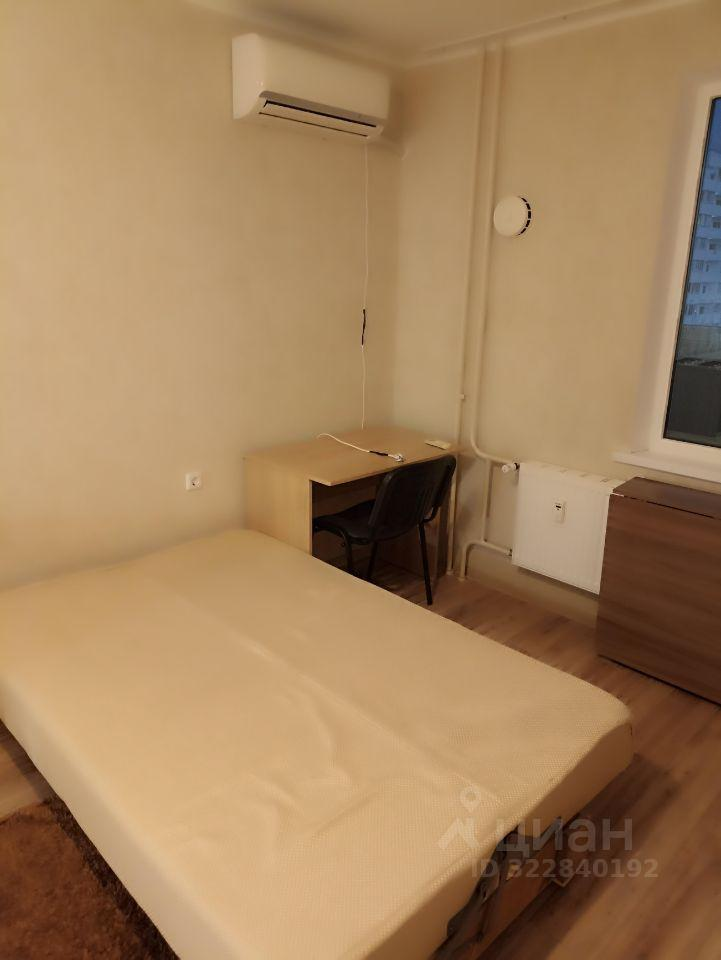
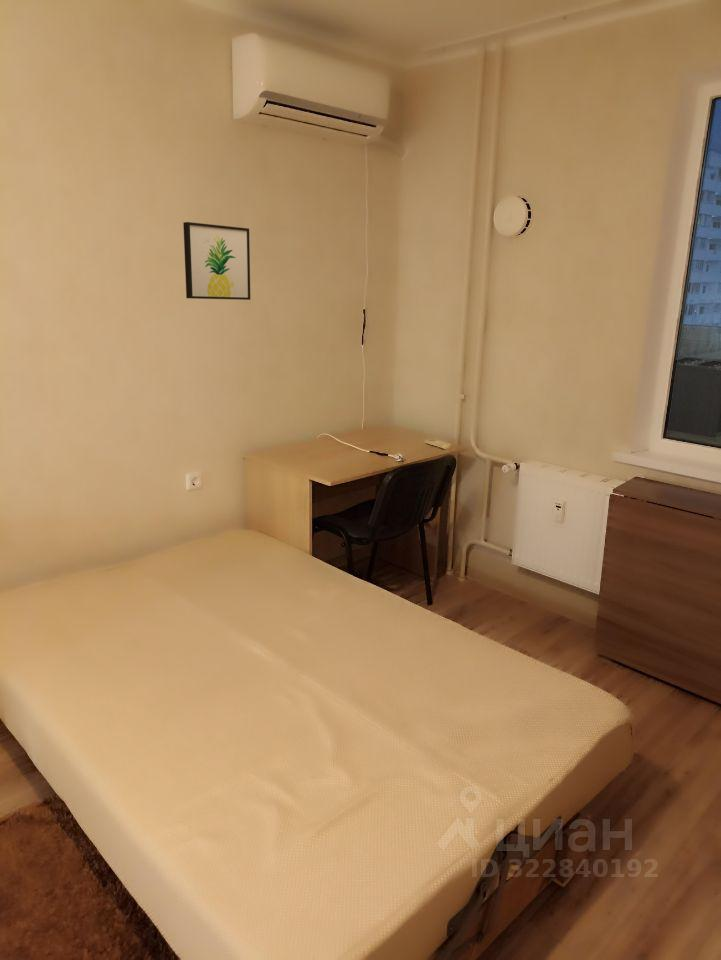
+ wall art [182,221,251,301]
